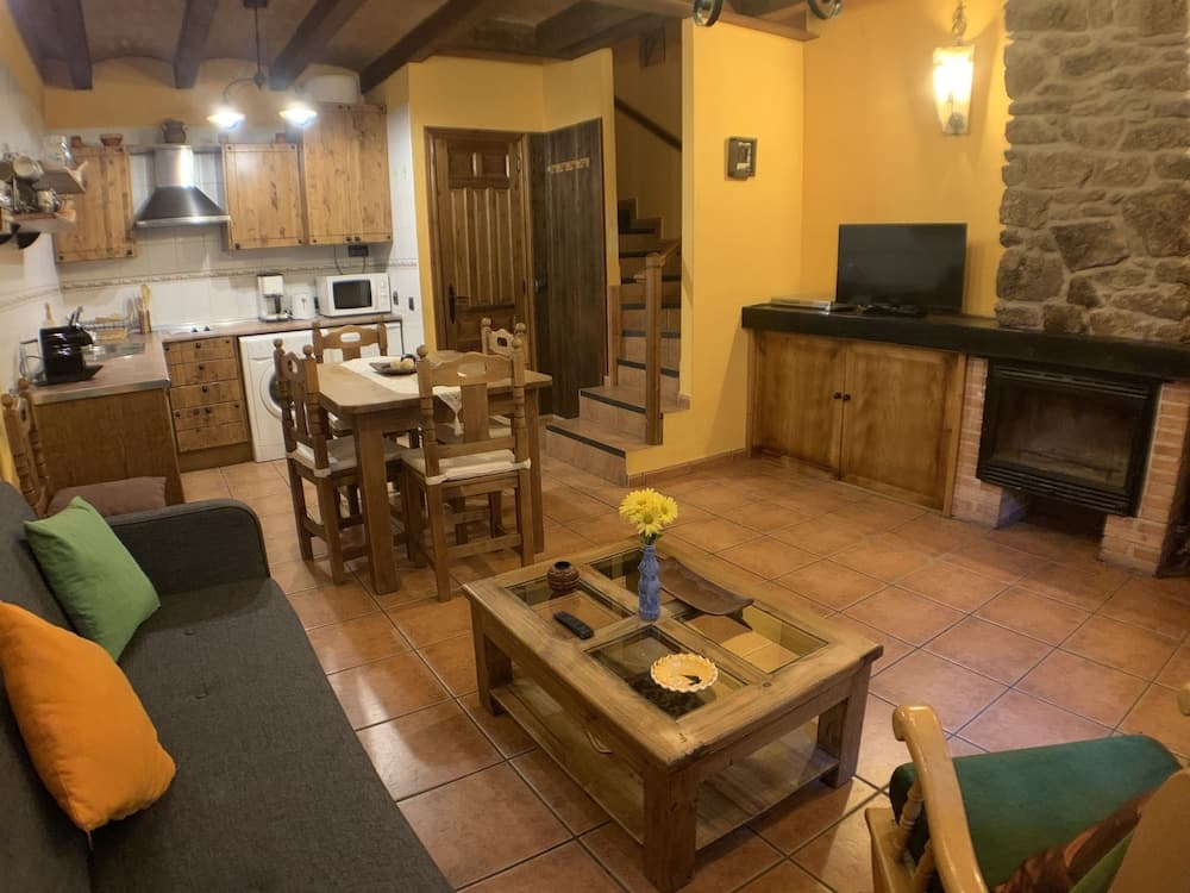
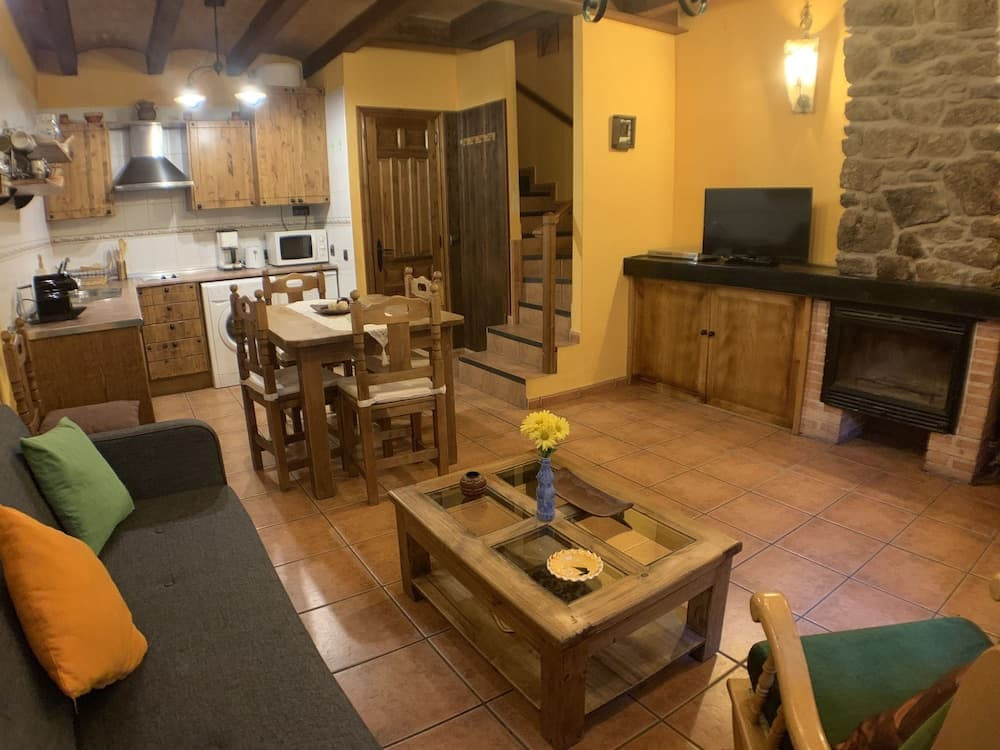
- remote control [552,610,596,639]
